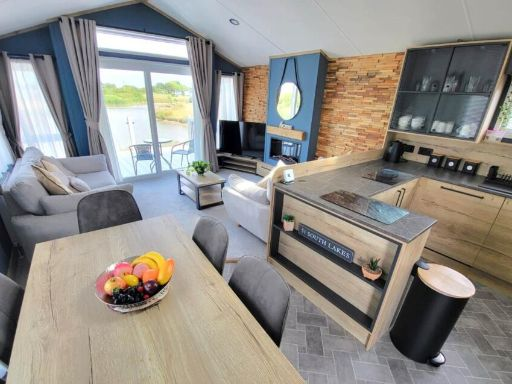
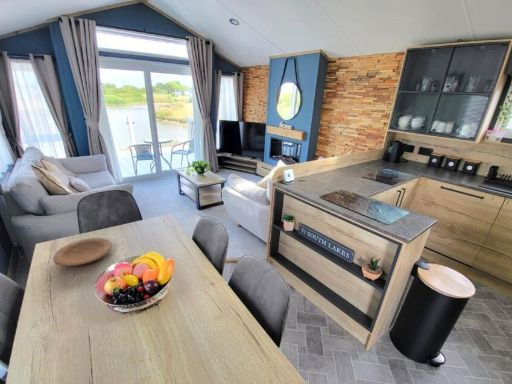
+ plate [52,237,113,267]
